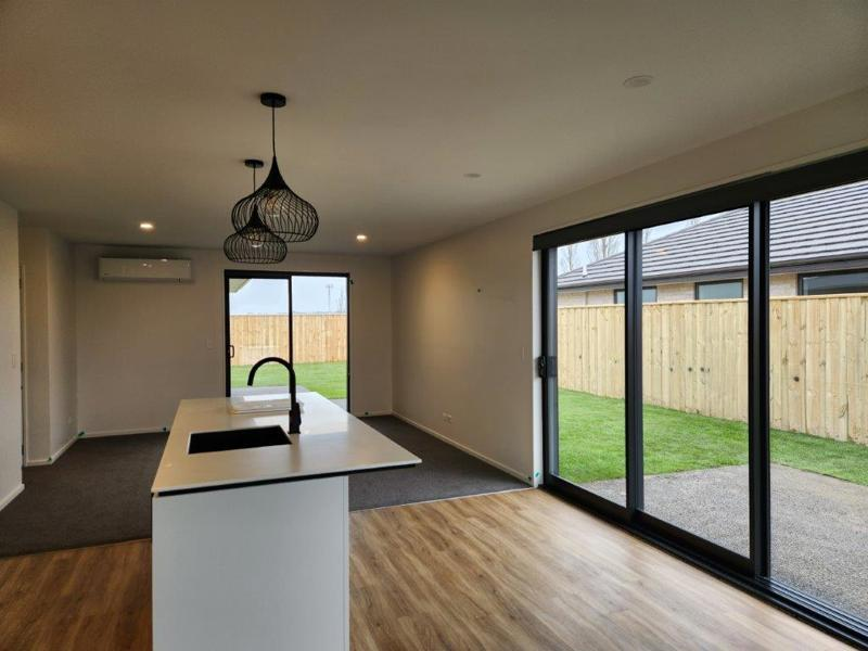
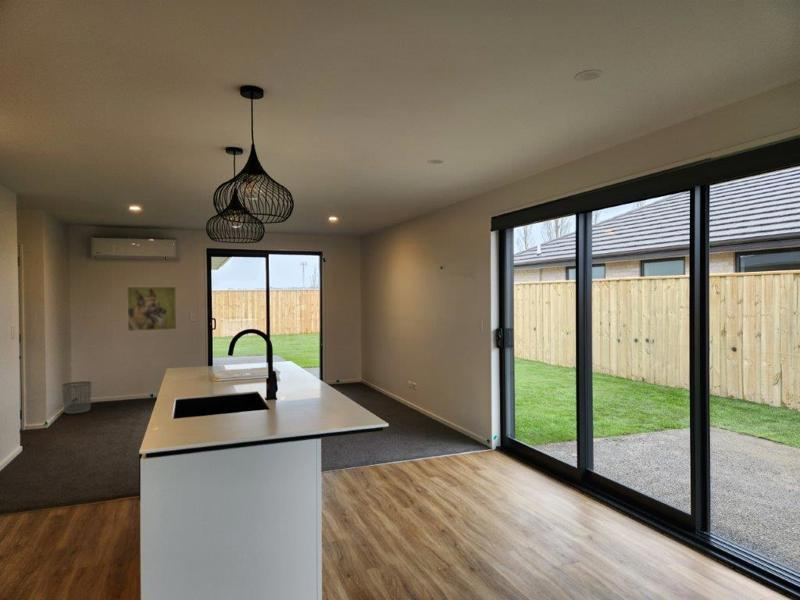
+ waste bin [62,380,92,415]
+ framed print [126,286,177,332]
